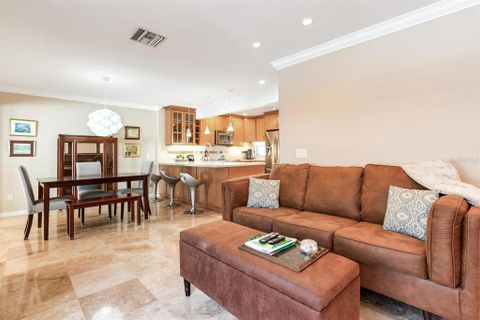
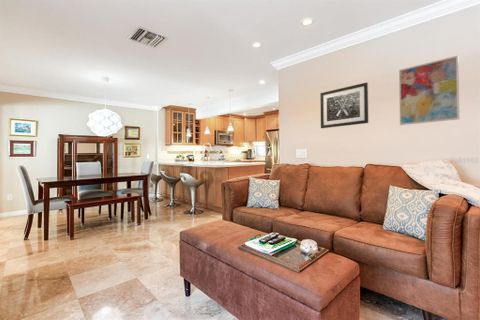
+ wall art [319,81,369,129]
+ wall art [398,55,460,126]
